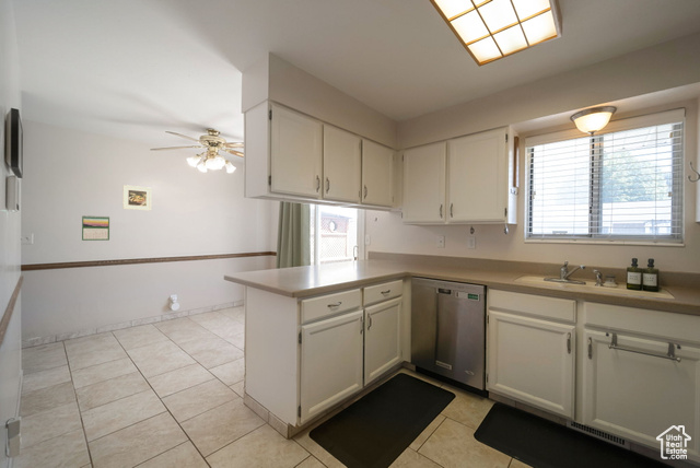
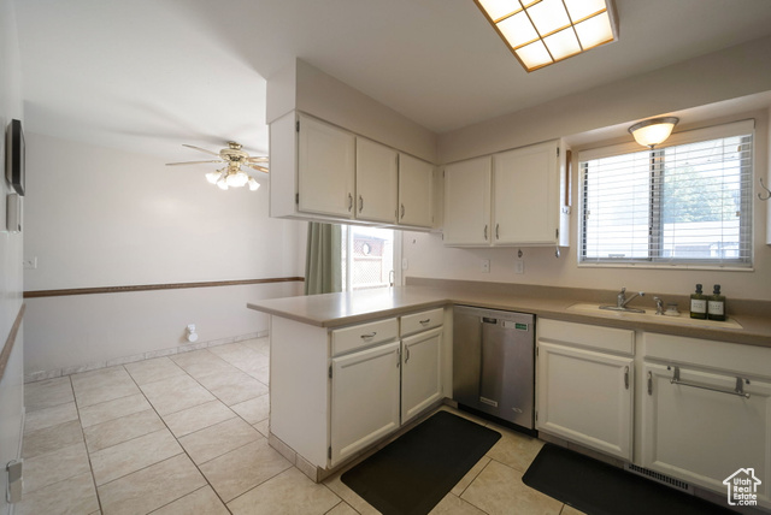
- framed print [121,184,153,212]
- calendar [81,214,110,242]
